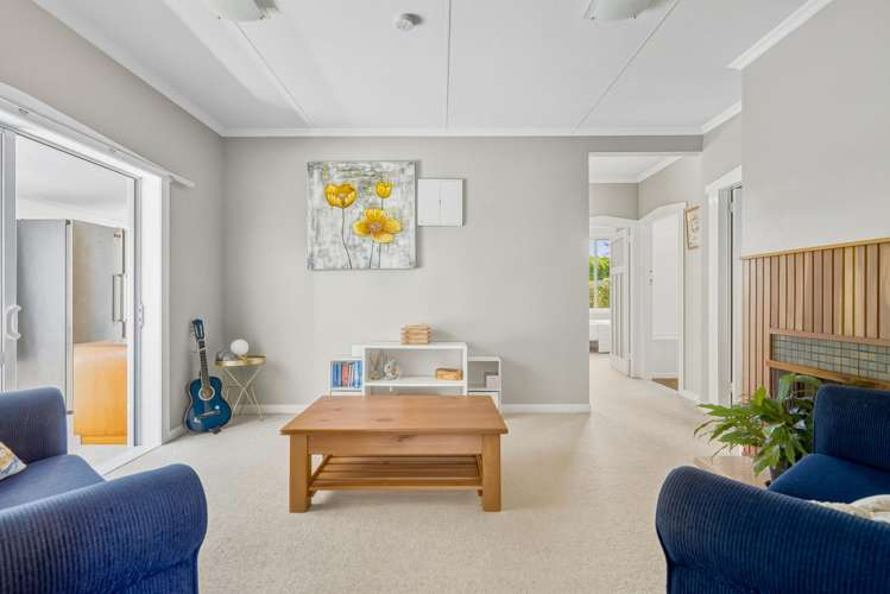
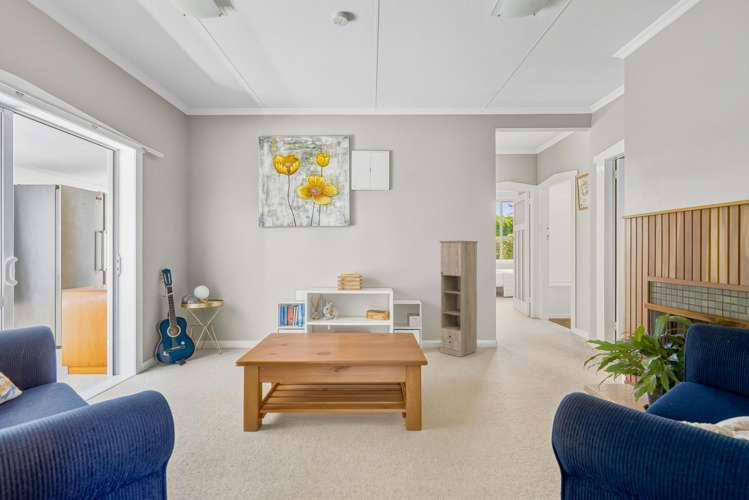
+ storage cabinet [438,240,479,358]
